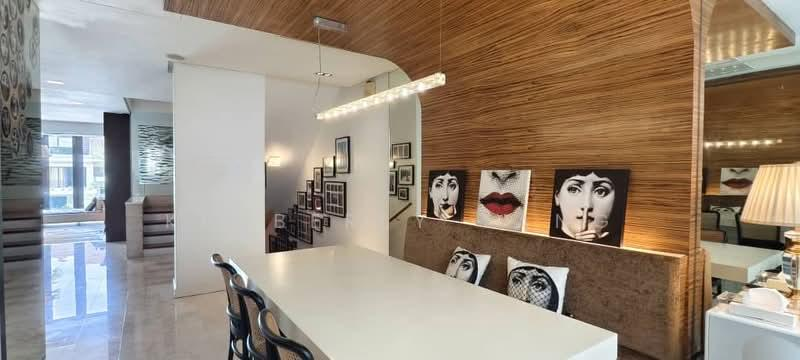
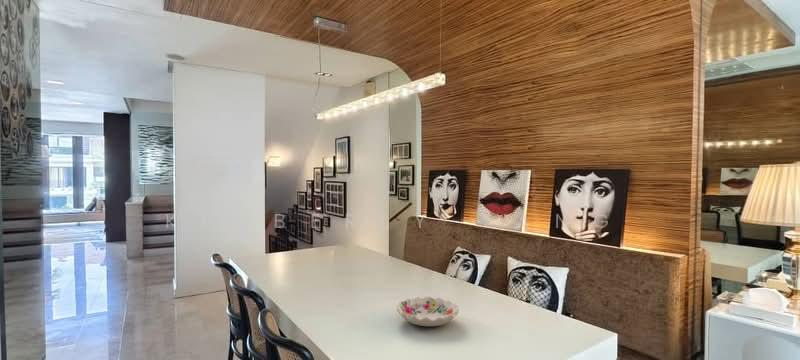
+ decorative bowl [395,295,460,327]
